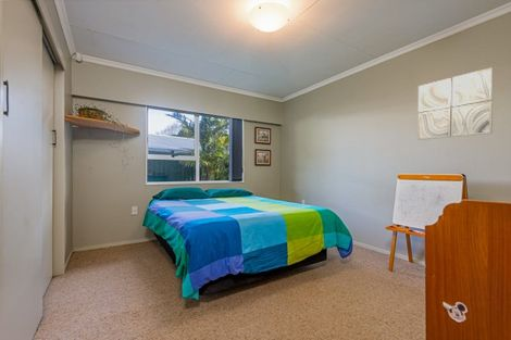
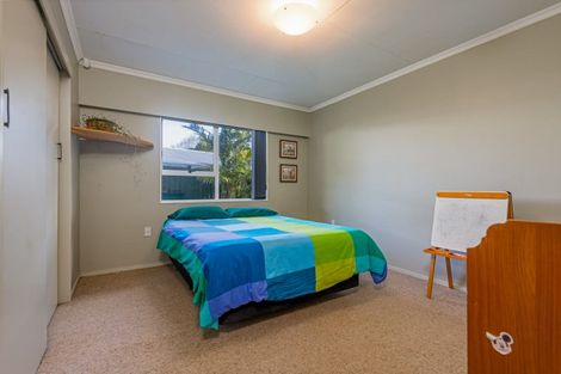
- wall art [417,66,494,141]
